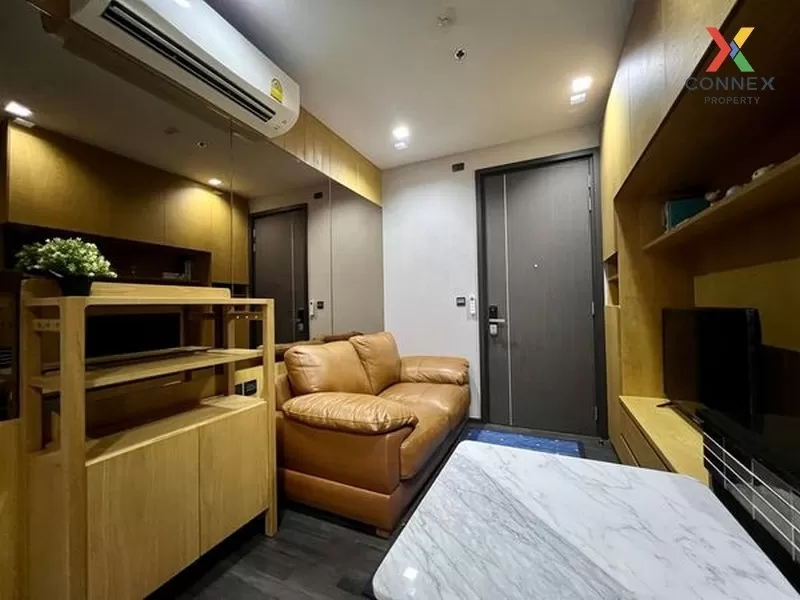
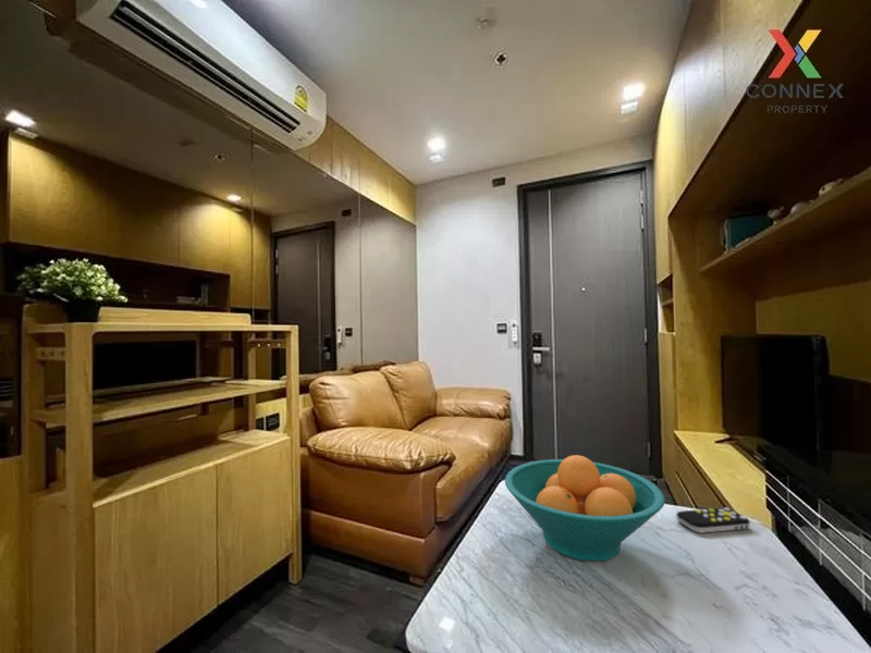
+ remote control [675,506,751,534]
+ fruit bowl [504,454,666,563]
